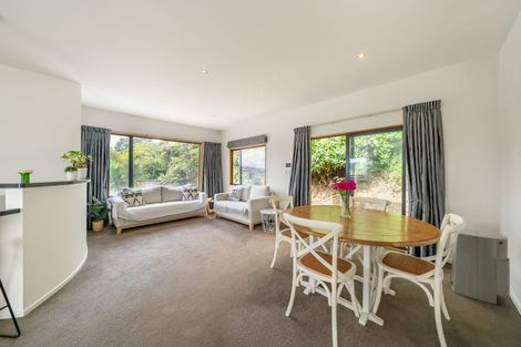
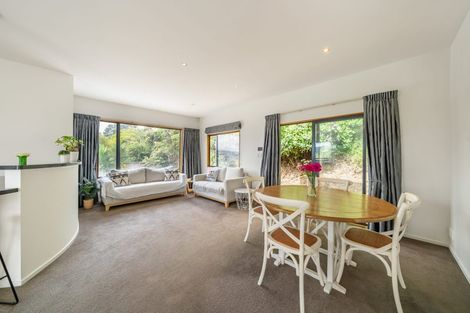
- air purifier [447,227,511,305]
